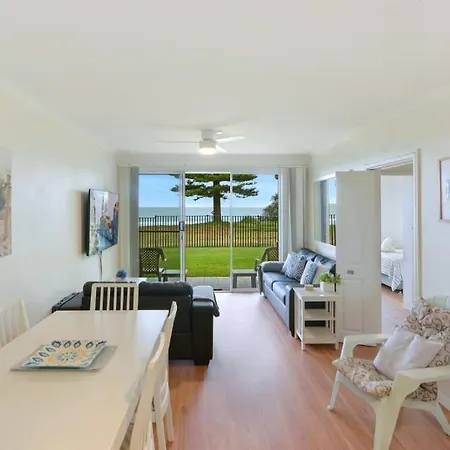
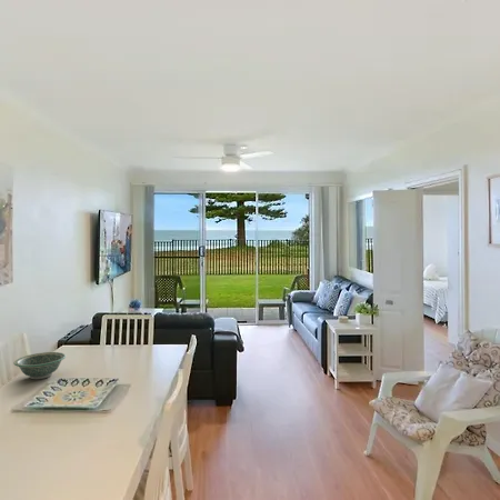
+ bowl [12,351,67,380]
